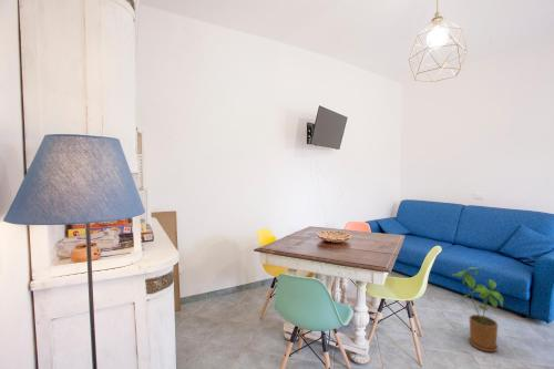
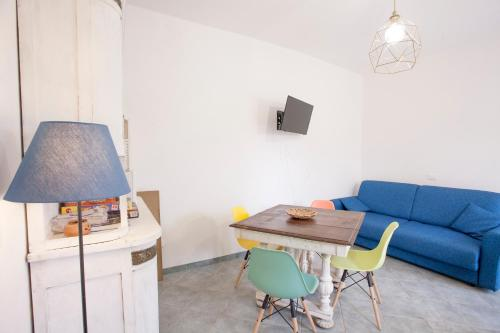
- house plant [451,266,504,352]
